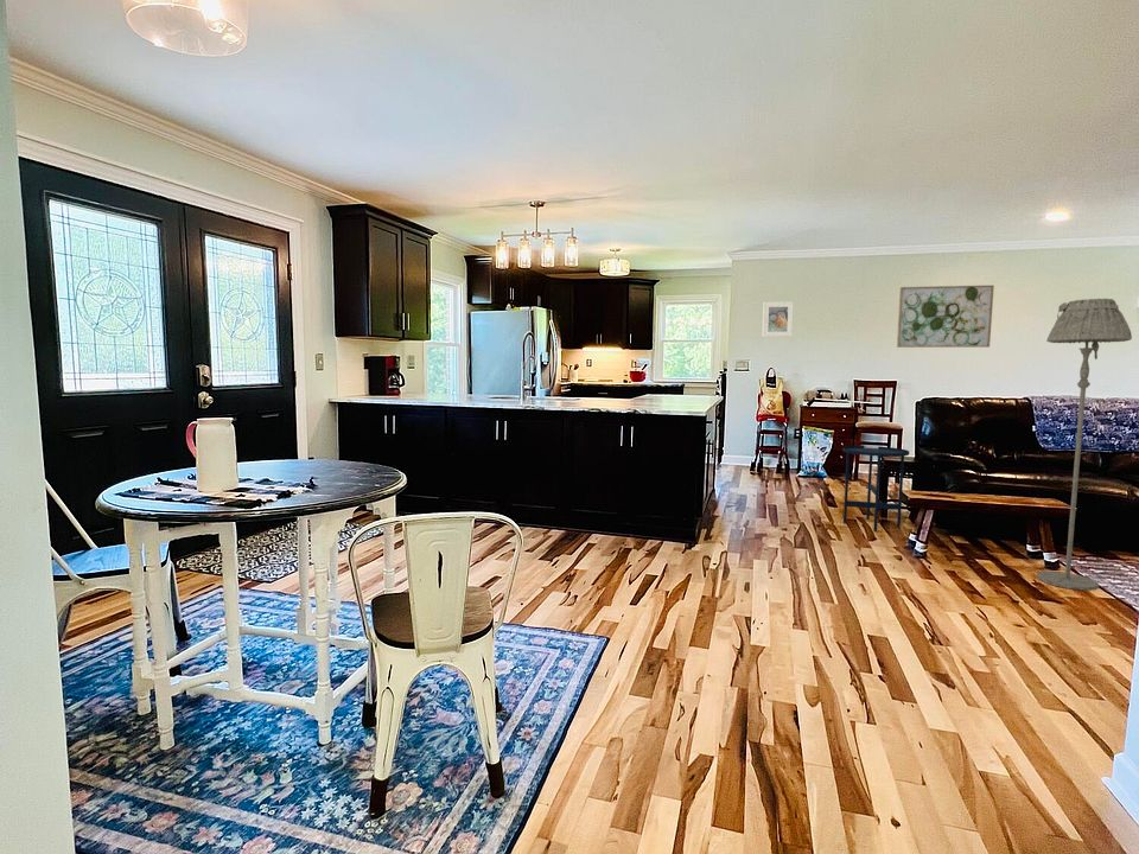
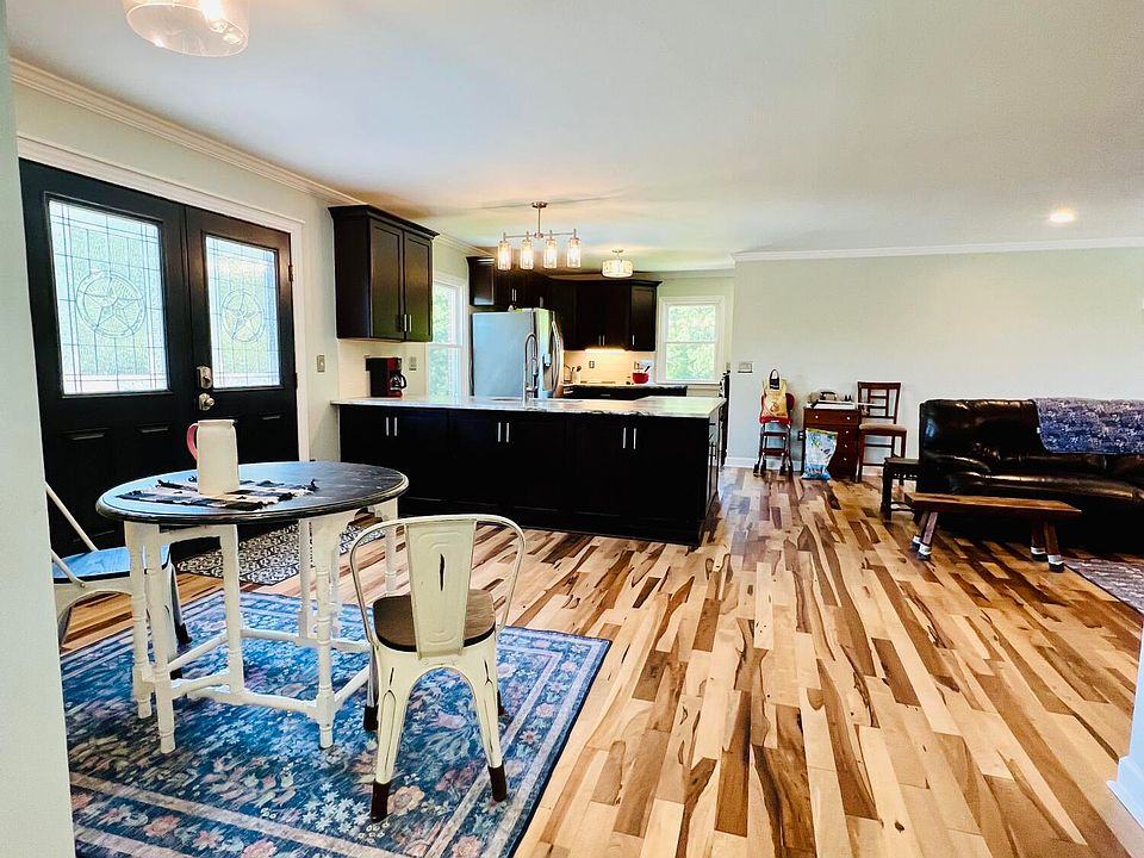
- side table [842,445,910,533]
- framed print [762,300,795,338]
- wall art [896,283,995,349]
- floor lamp [1036,298,1133,592]
